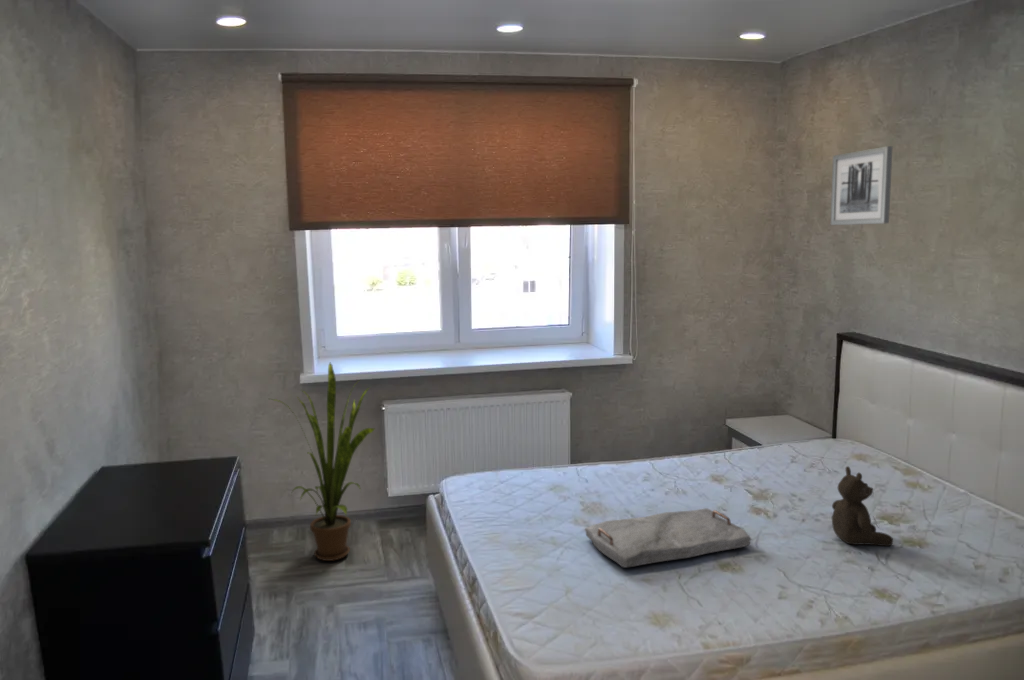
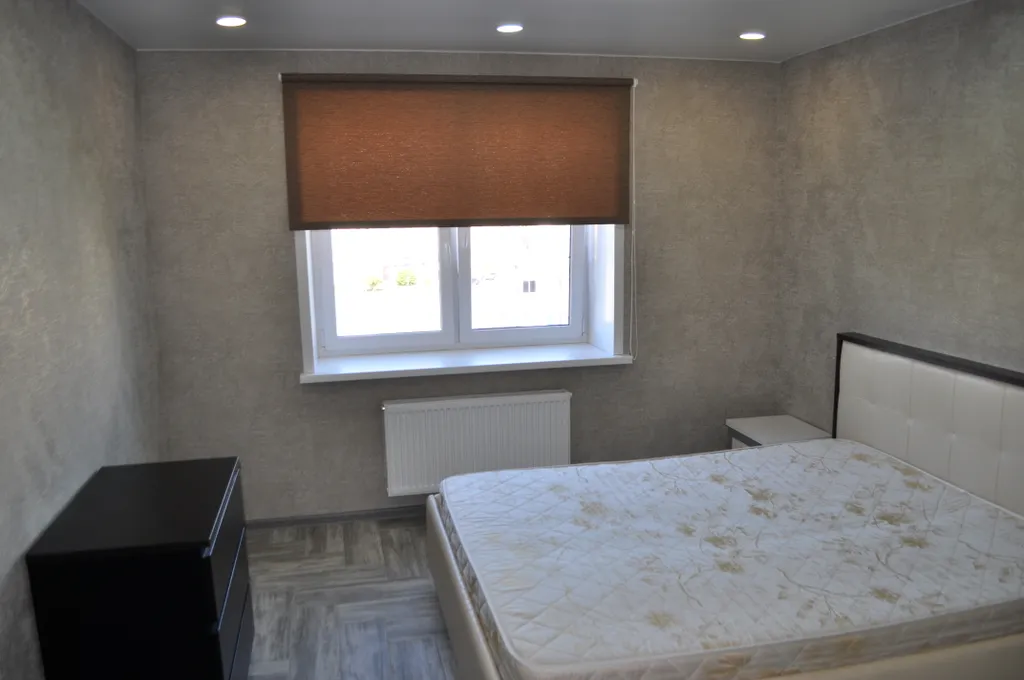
- serving tray [584,508,752,569]
- teddy bear [831,465,894,547]
- wall art [830,145,893,226]
- house plant [269,362,376,562]
